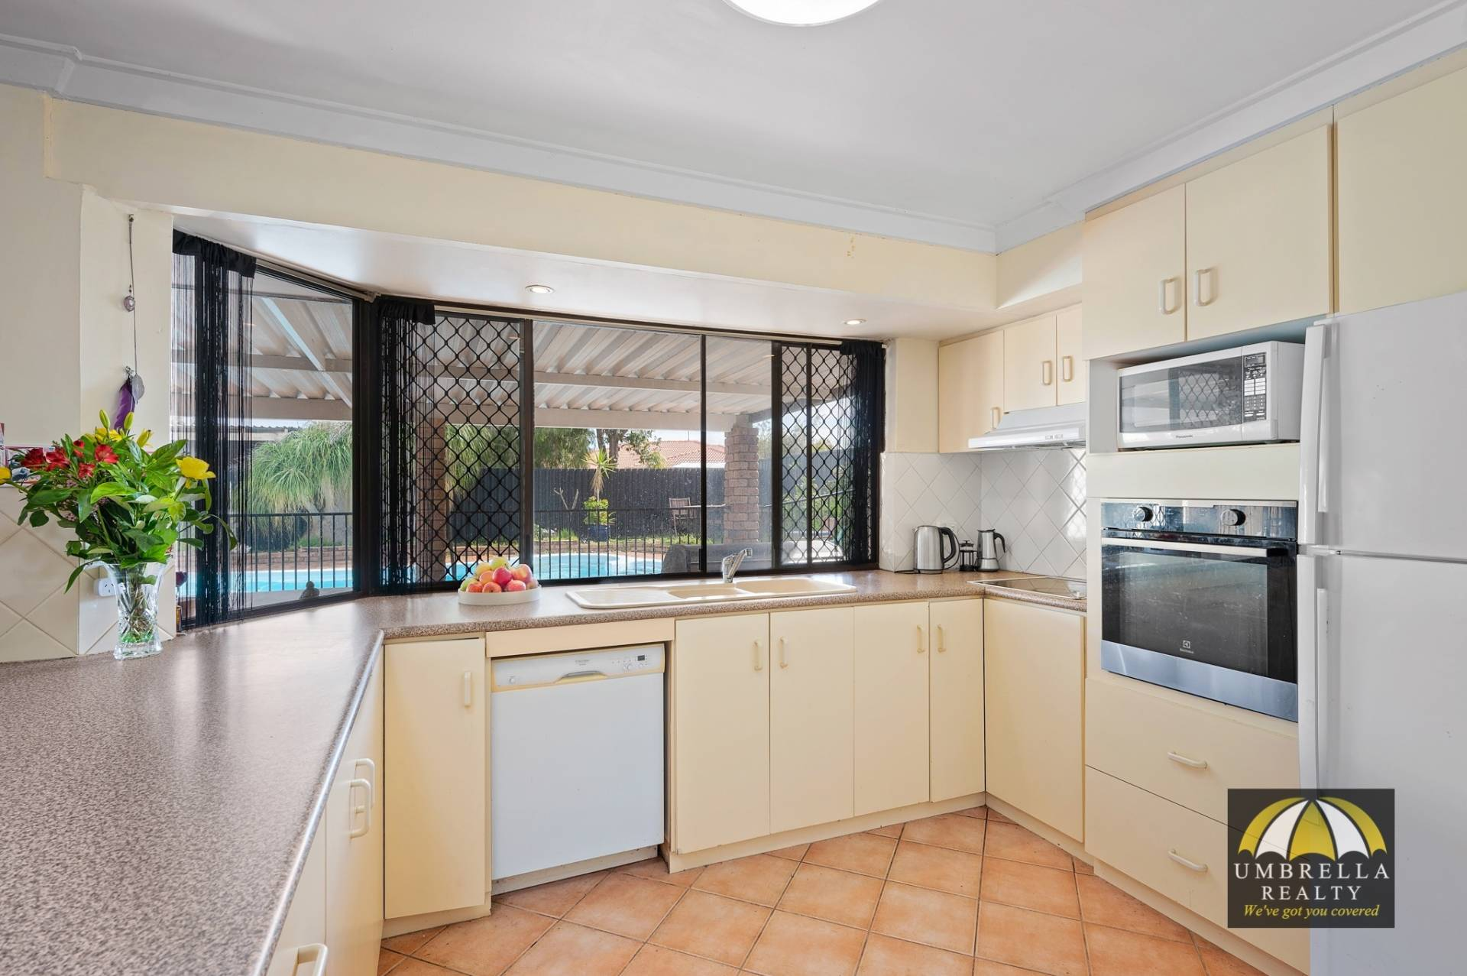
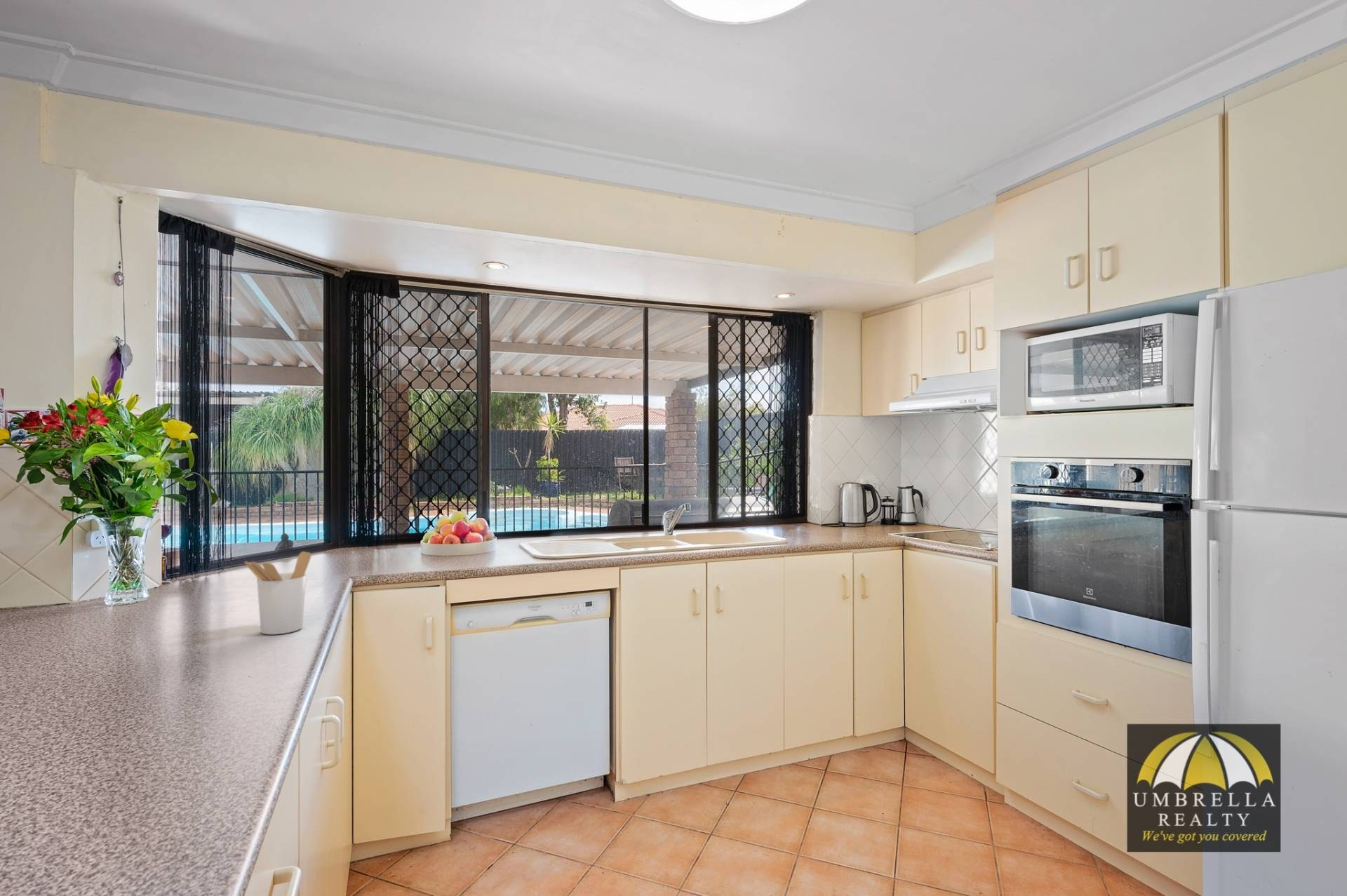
+ utensil holder [243,551,311,635]
